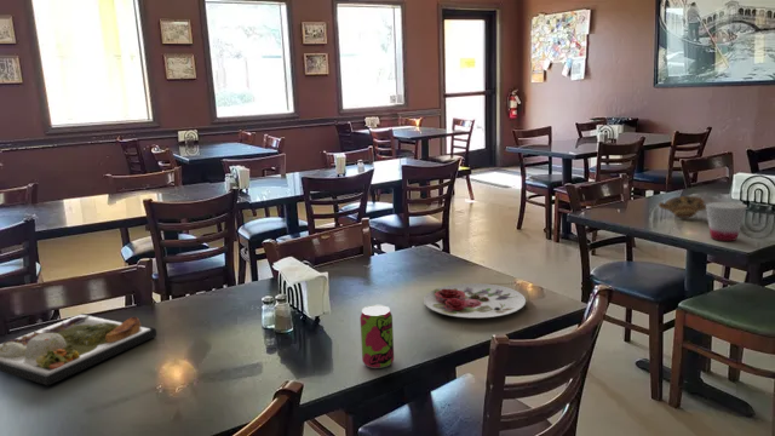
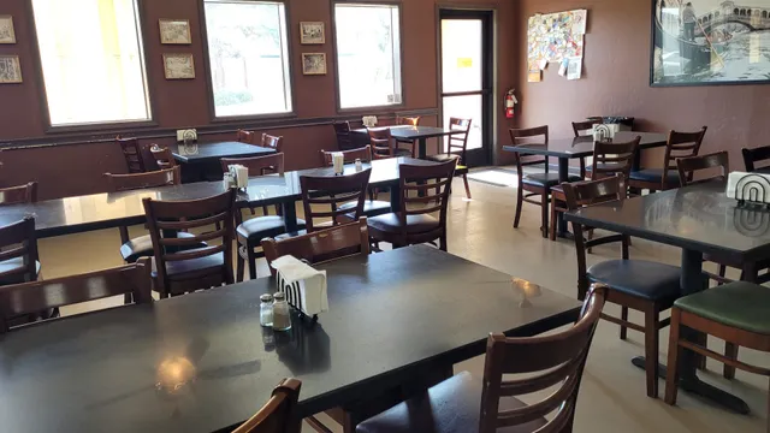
- cup [705,201,748,242]
- plate [423,282,527,320]
- beverage can [358,304,395,369]
- bowl [658,195,707,219]
- dinner plate [0,312,157,386]
